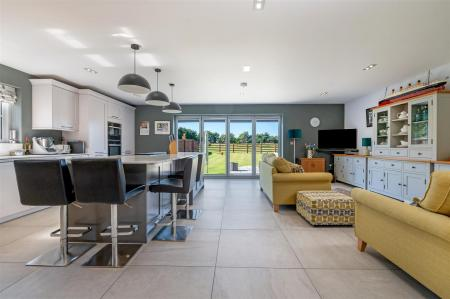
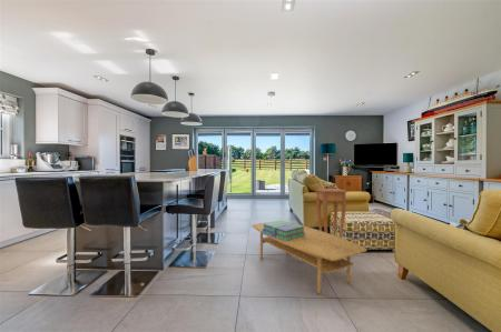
+ side table [315,188,348,239]
+ stack of books [262,220,305,241]
+ coffee table [252,220,367,295]
